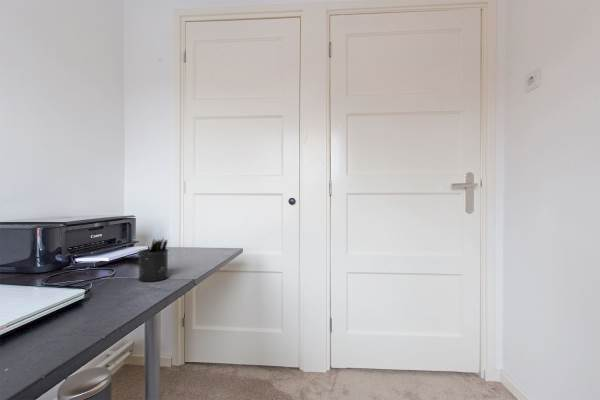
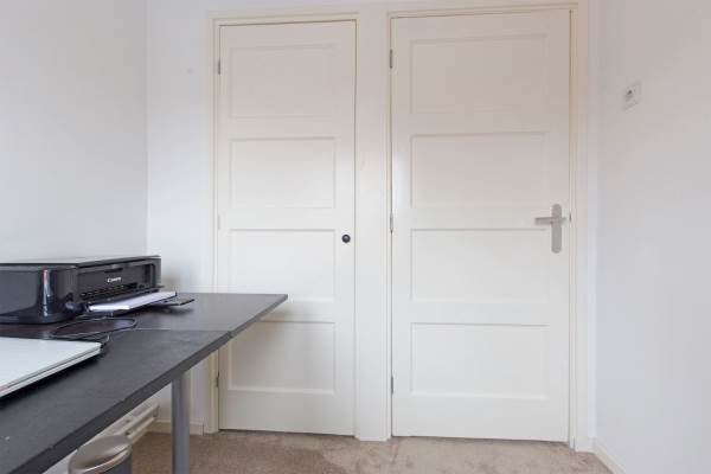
- pen holder [137,235,170,282]
